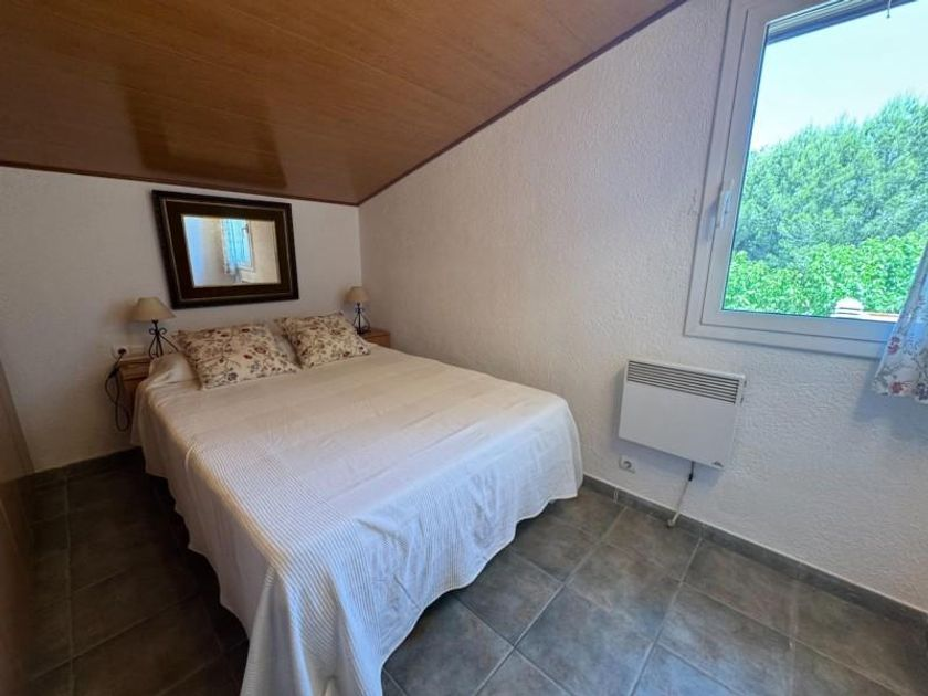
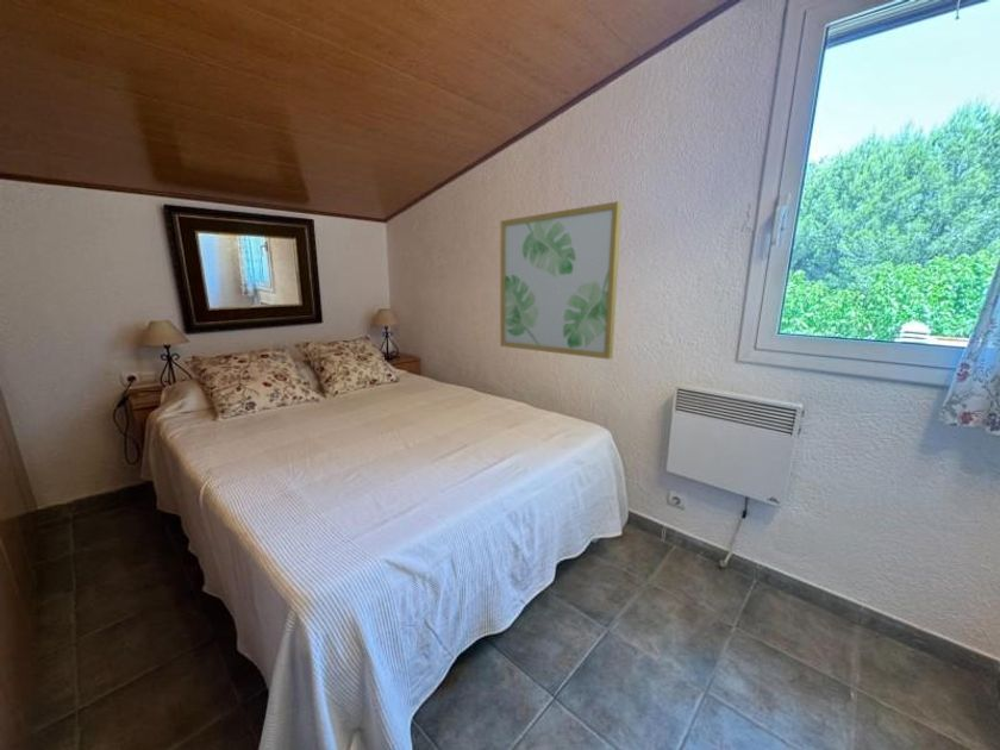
+ wall art [499,200,623,361]
